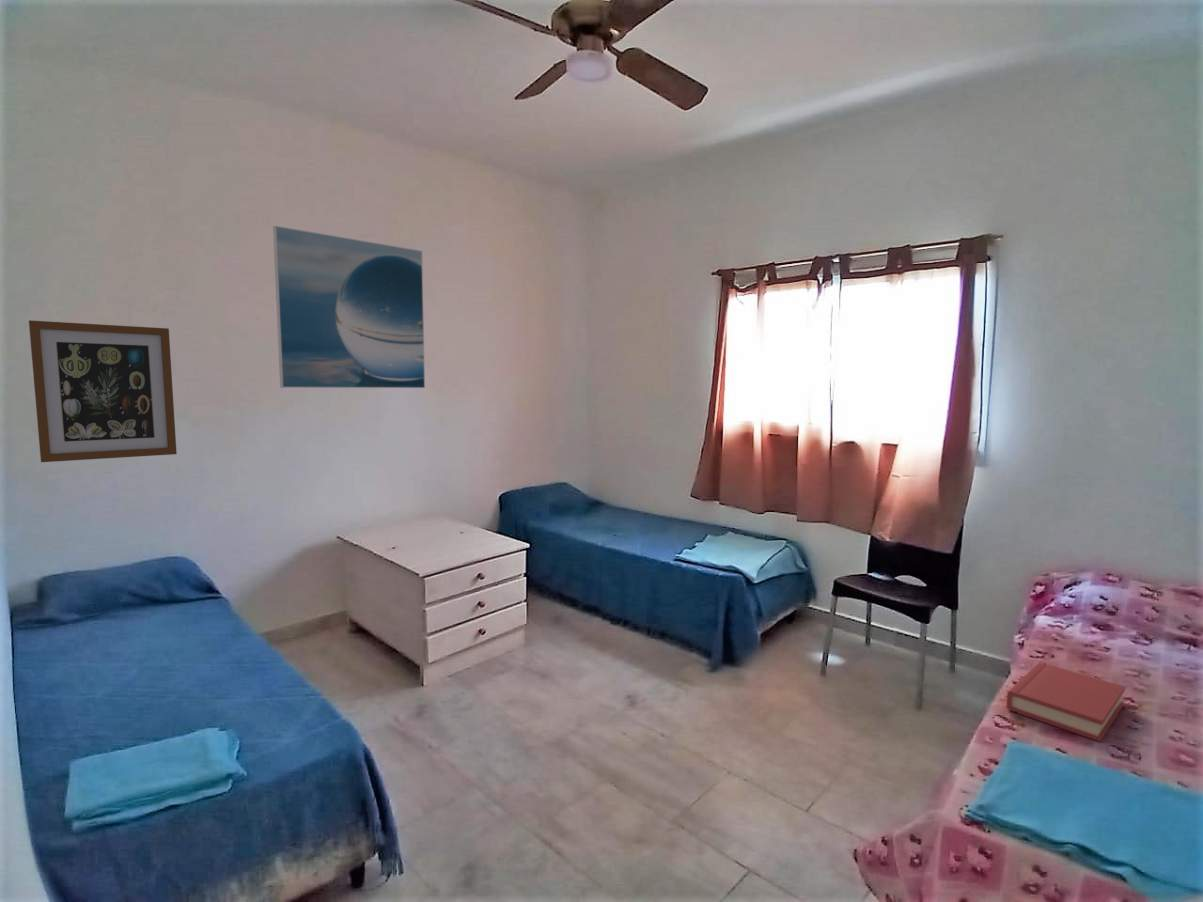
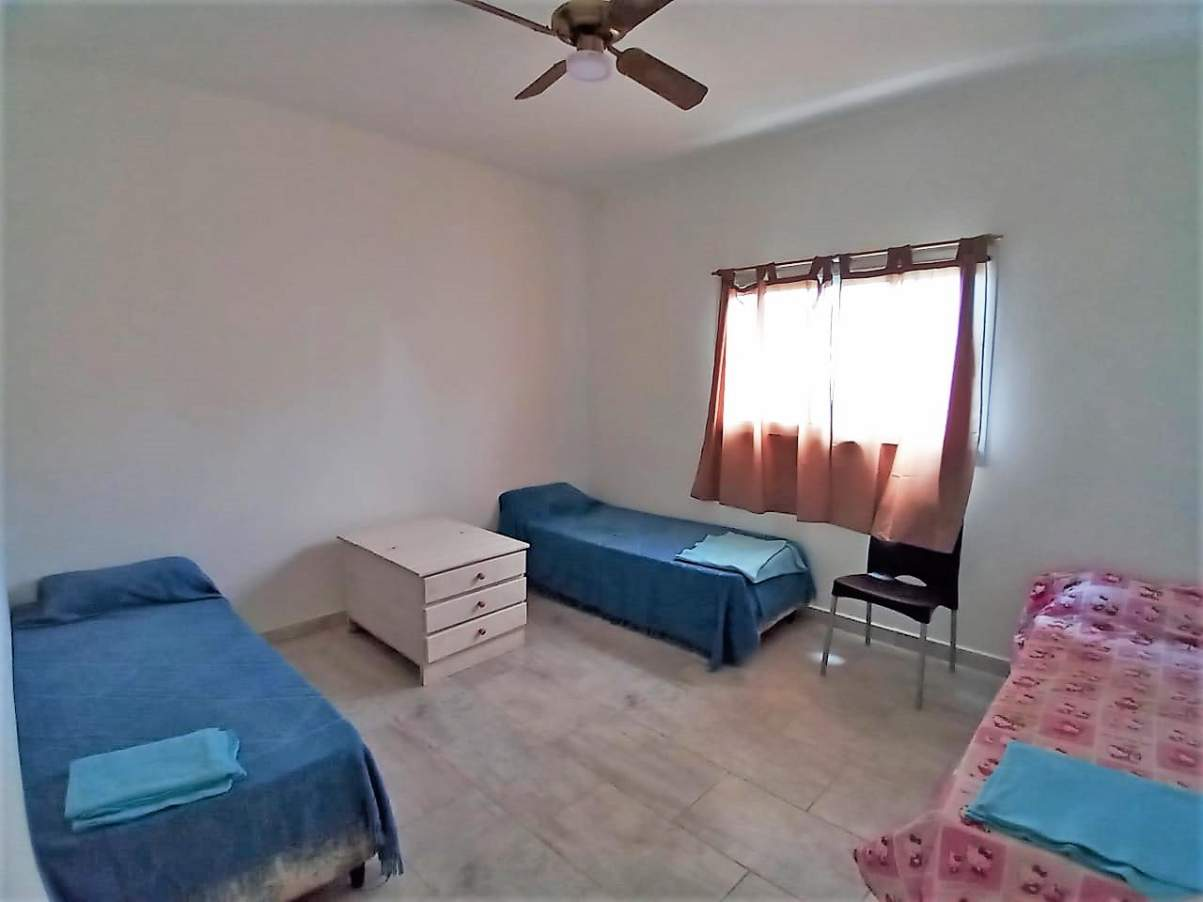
- wall art [28,319,178,463]
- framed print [272,225,426,389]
- hardback book [1005,661,1126,743]
